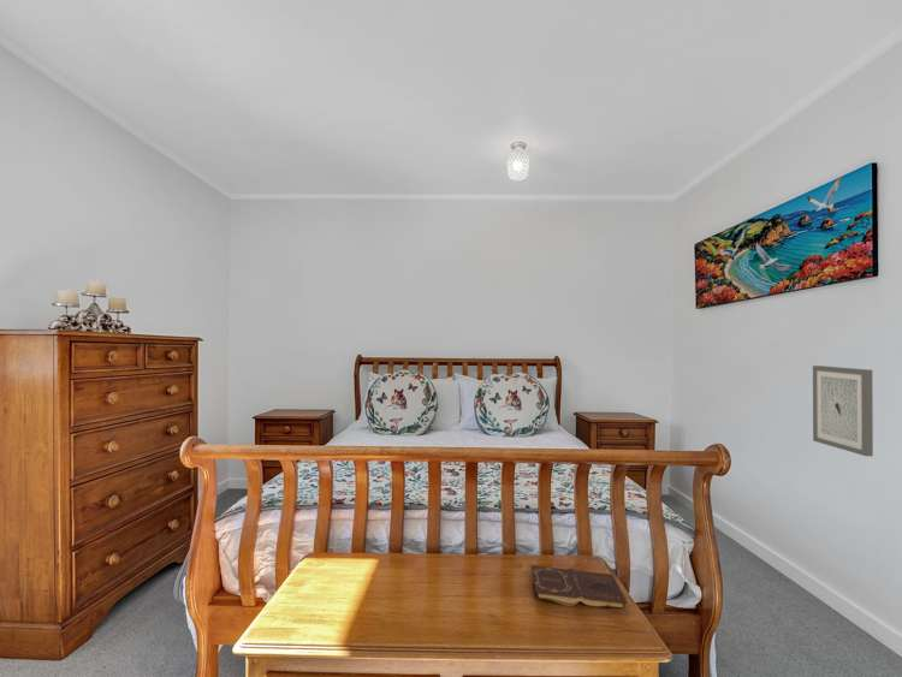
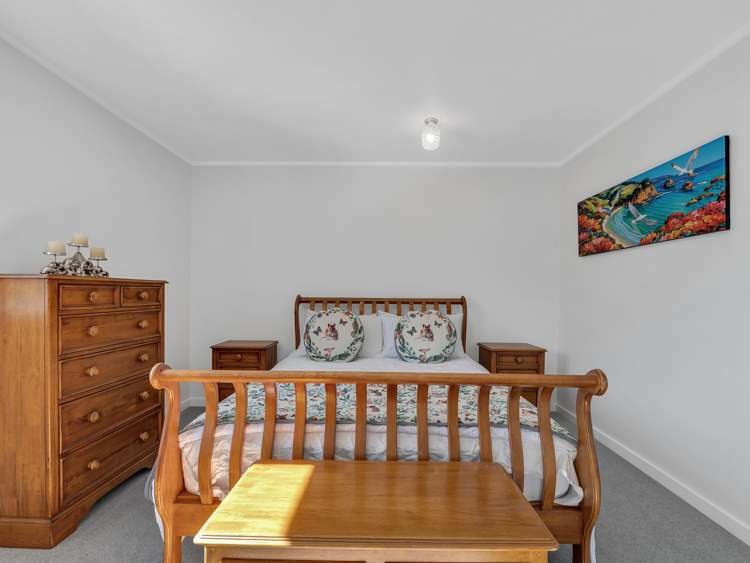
- wall art [812,364,874,457]
- book [530,564,628,608]
